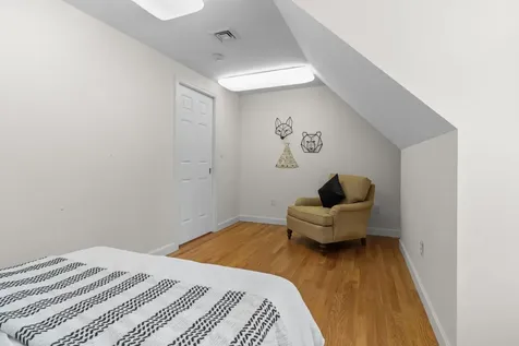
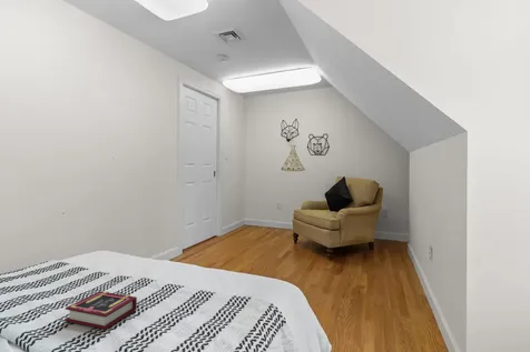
+ book [65,290,138,331]
